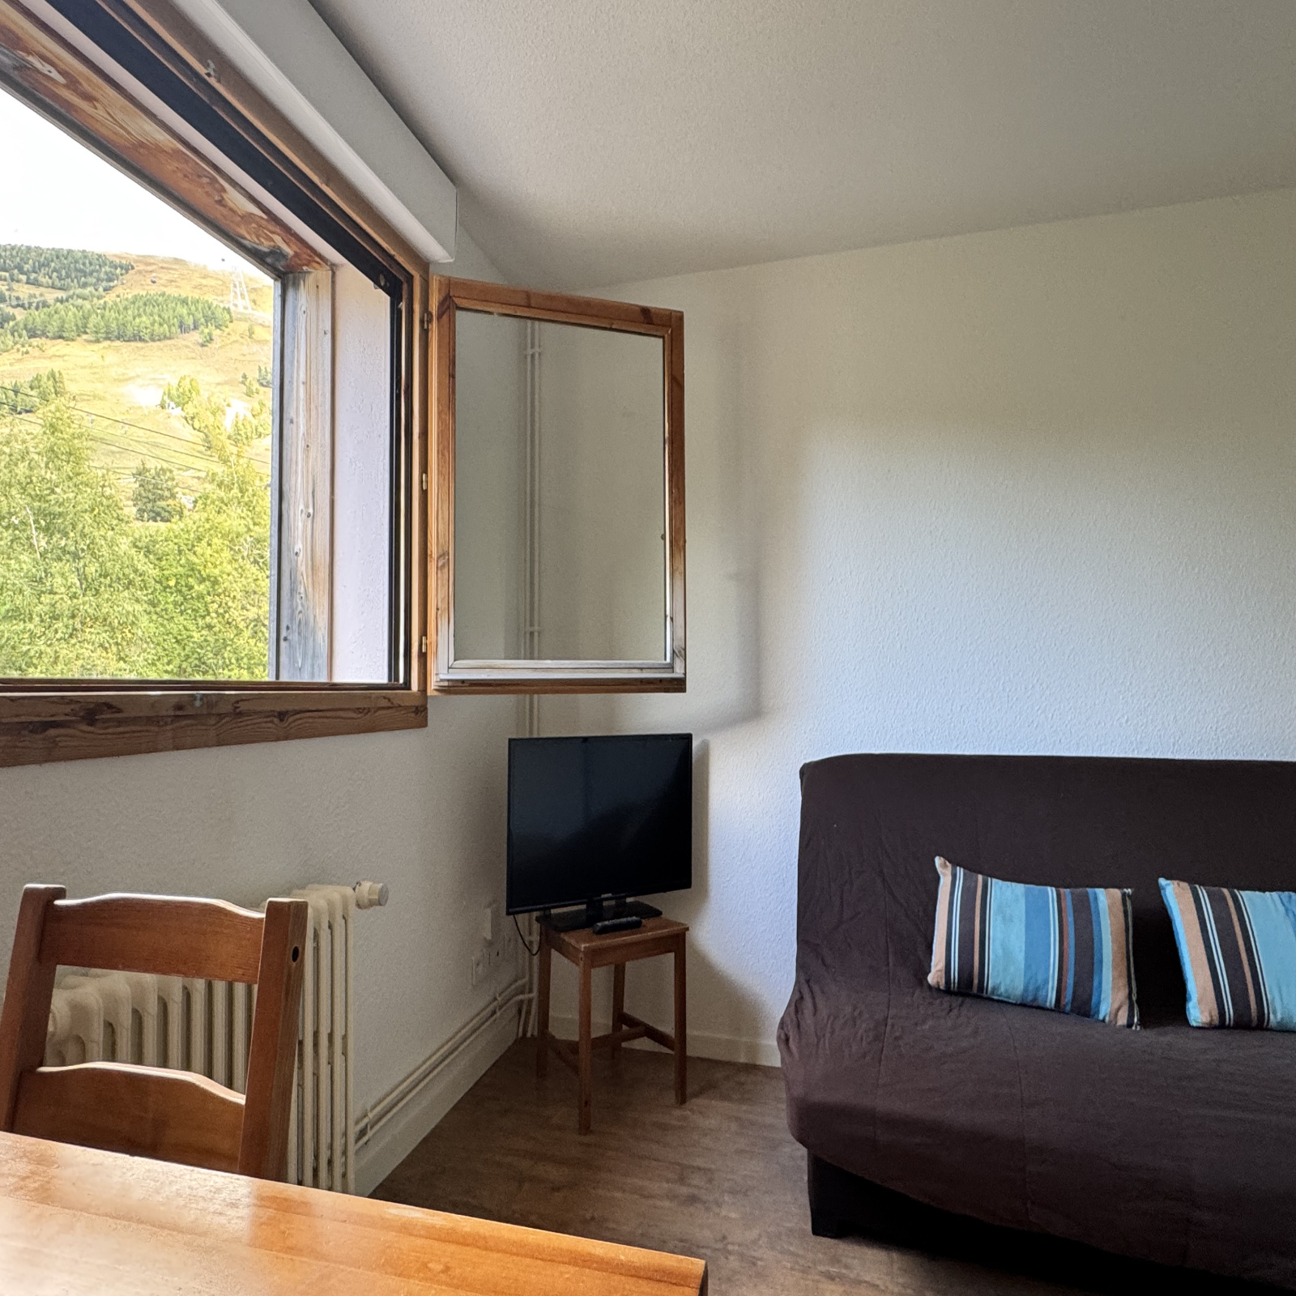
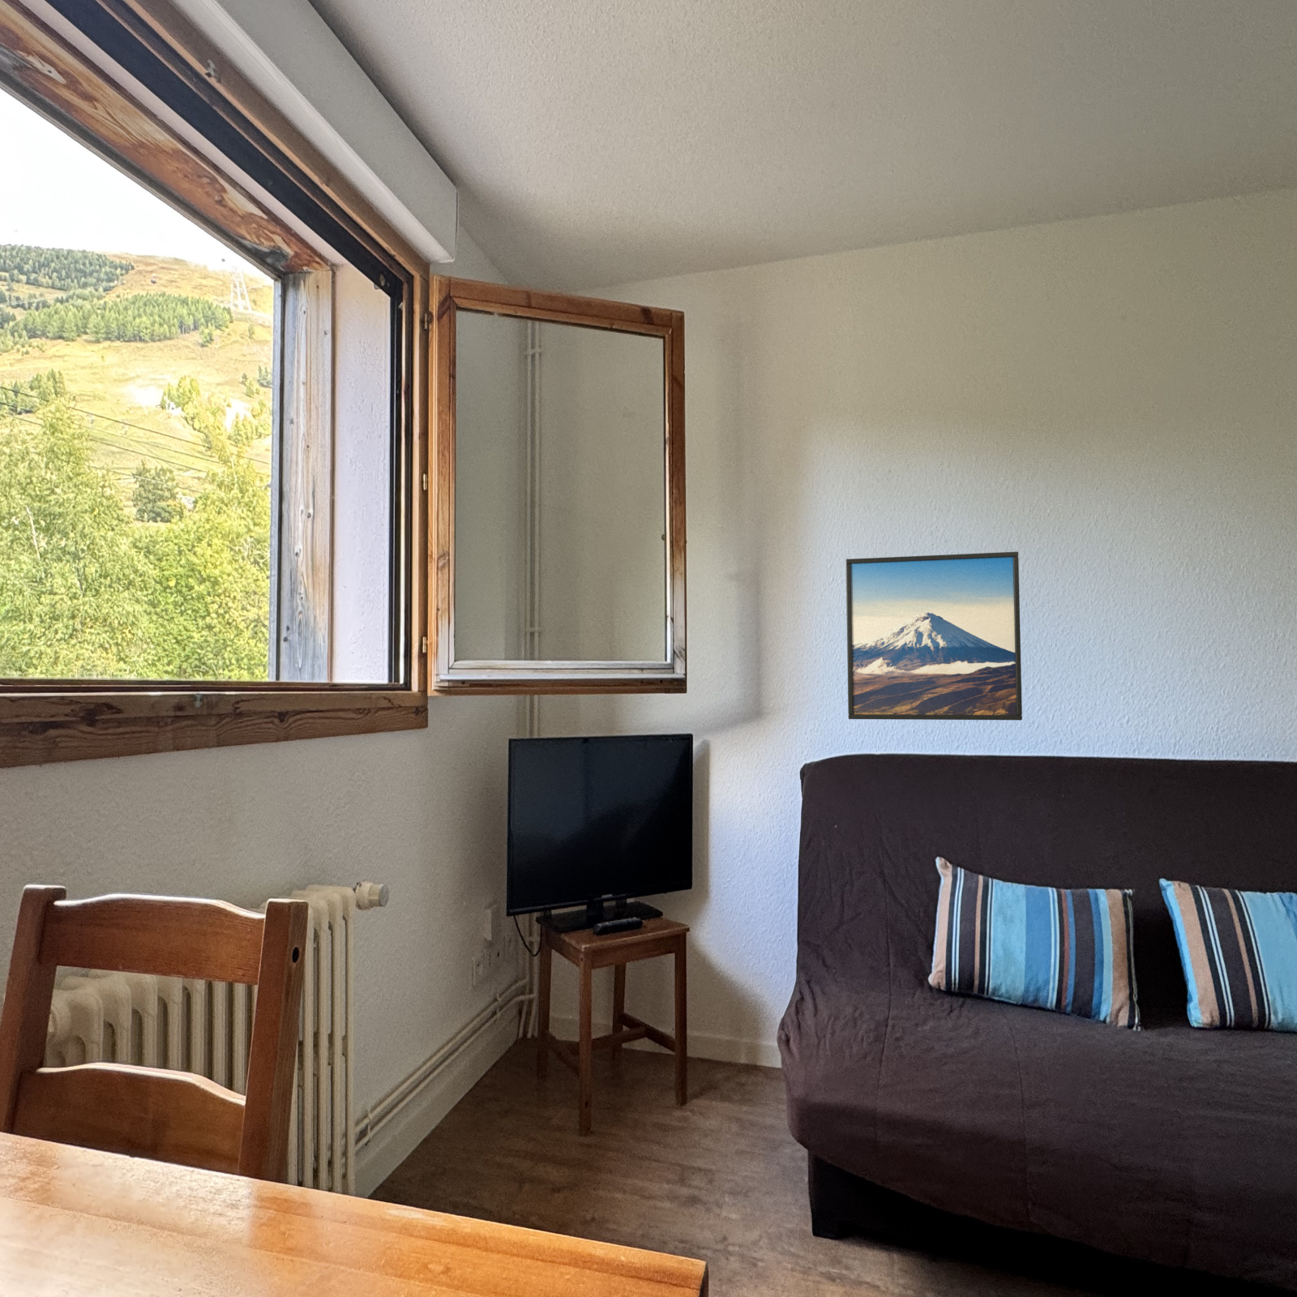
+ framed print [846,551,1023,721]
